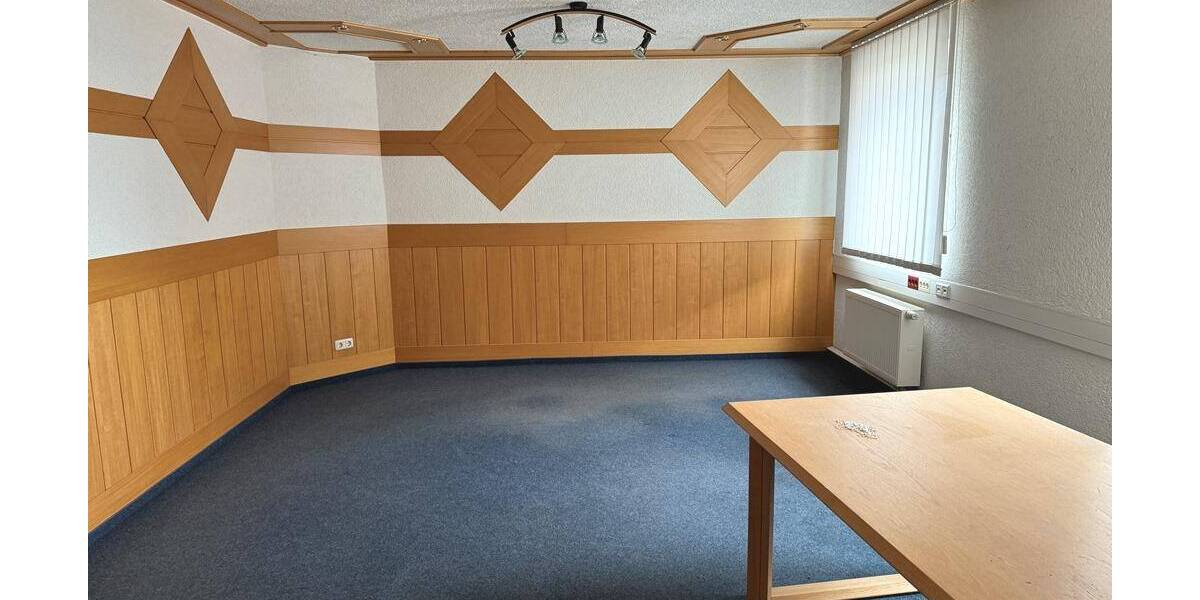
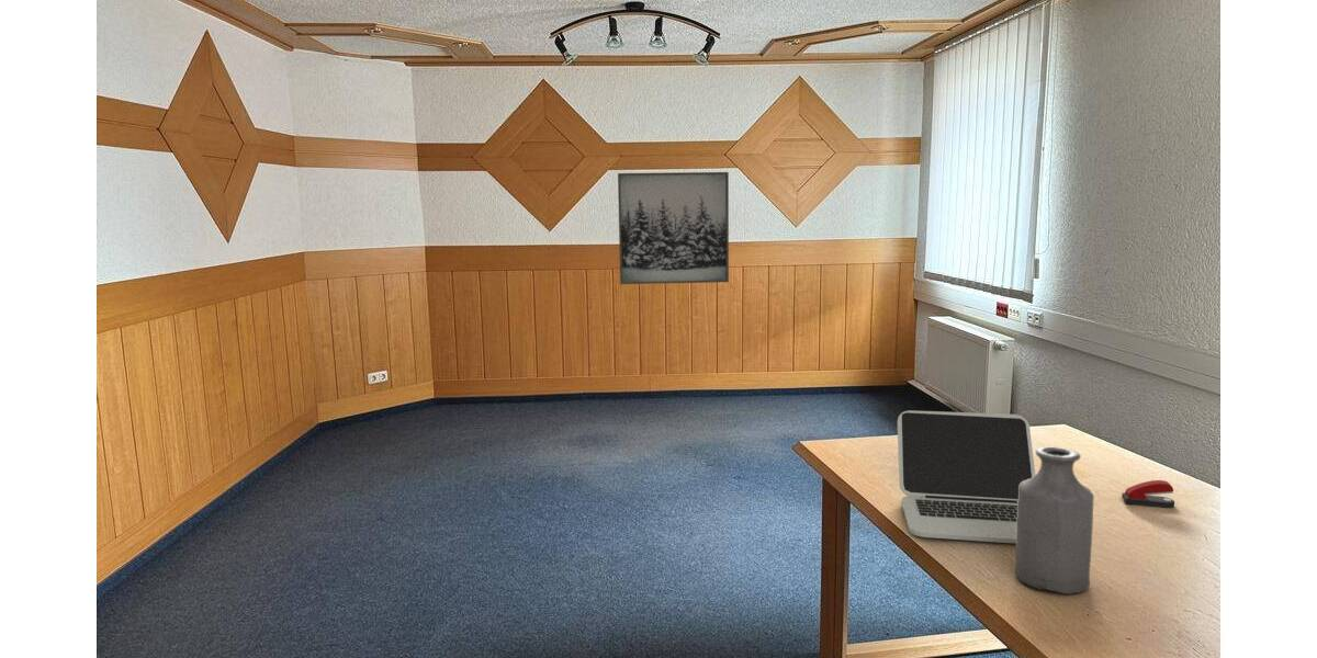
+ stapler [1121,479,1175,509]
+ wall art [617,171,730,285]
+ bottle [1014,445,1095,595]
+ laptop [897,409,1036,545]
